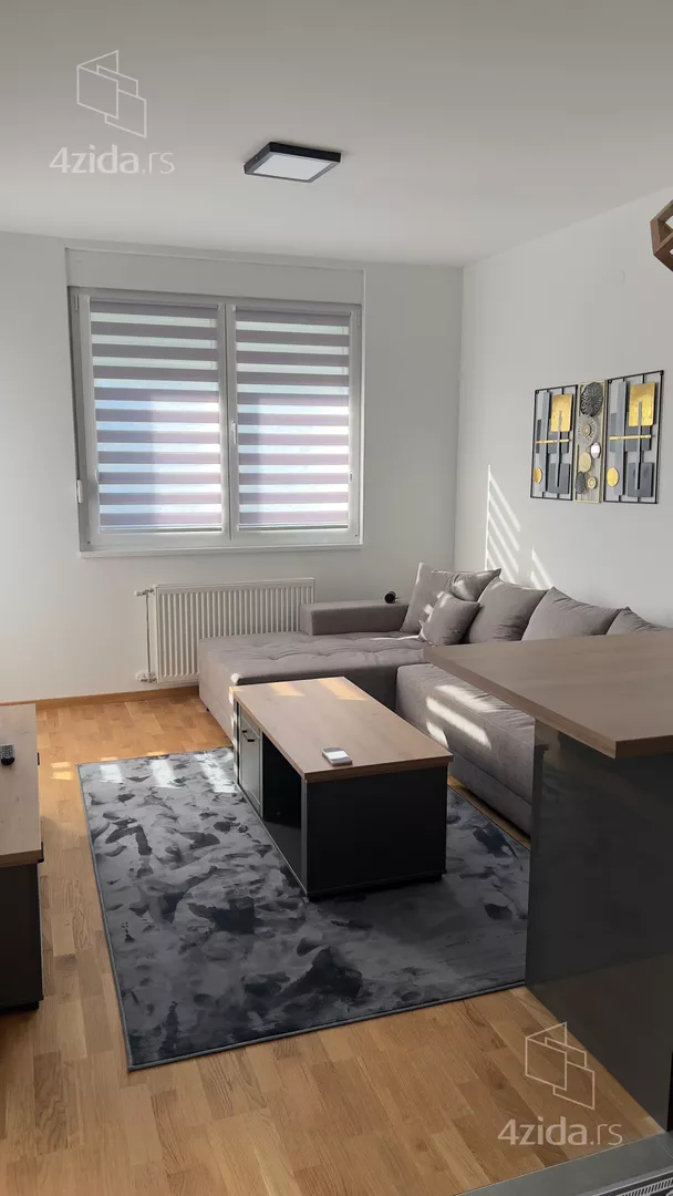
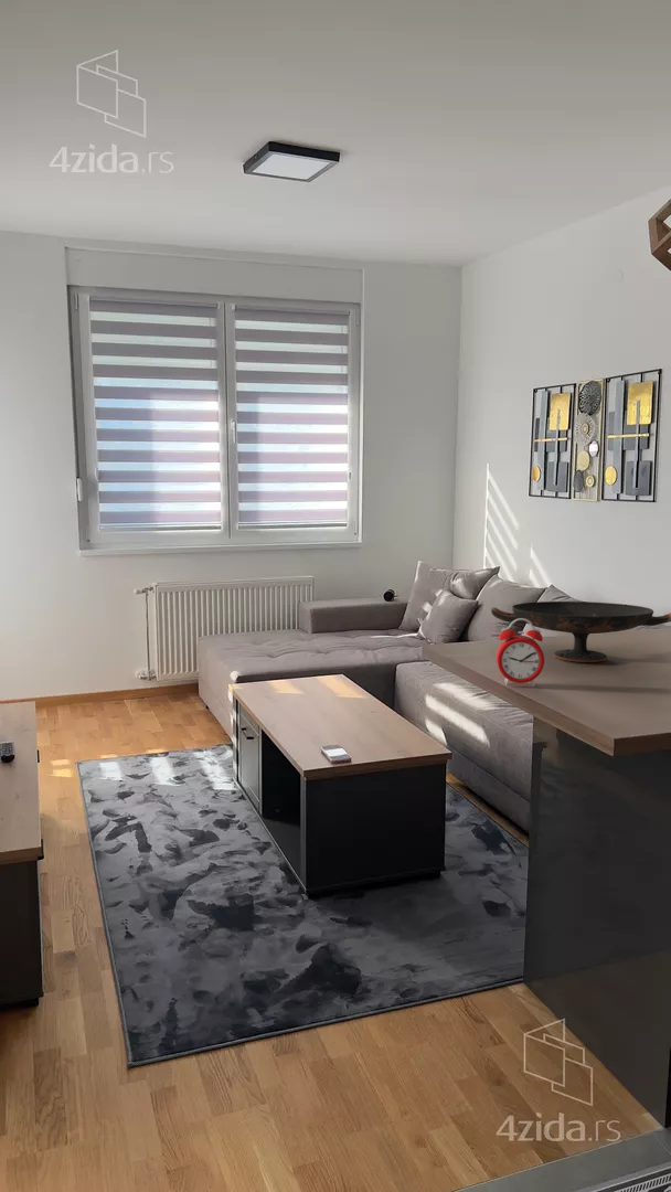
+ alarm clock [496,618,545,688]
+ decorative bowl [490,600,671,663]
